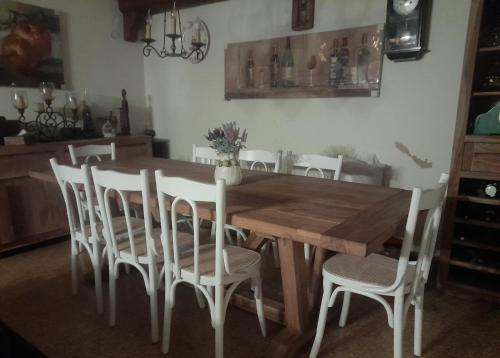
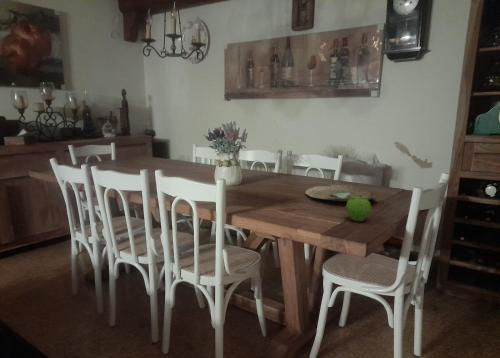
+ decorative bowl [304,184,377,202]
+ fruit [345,195,372,222]
